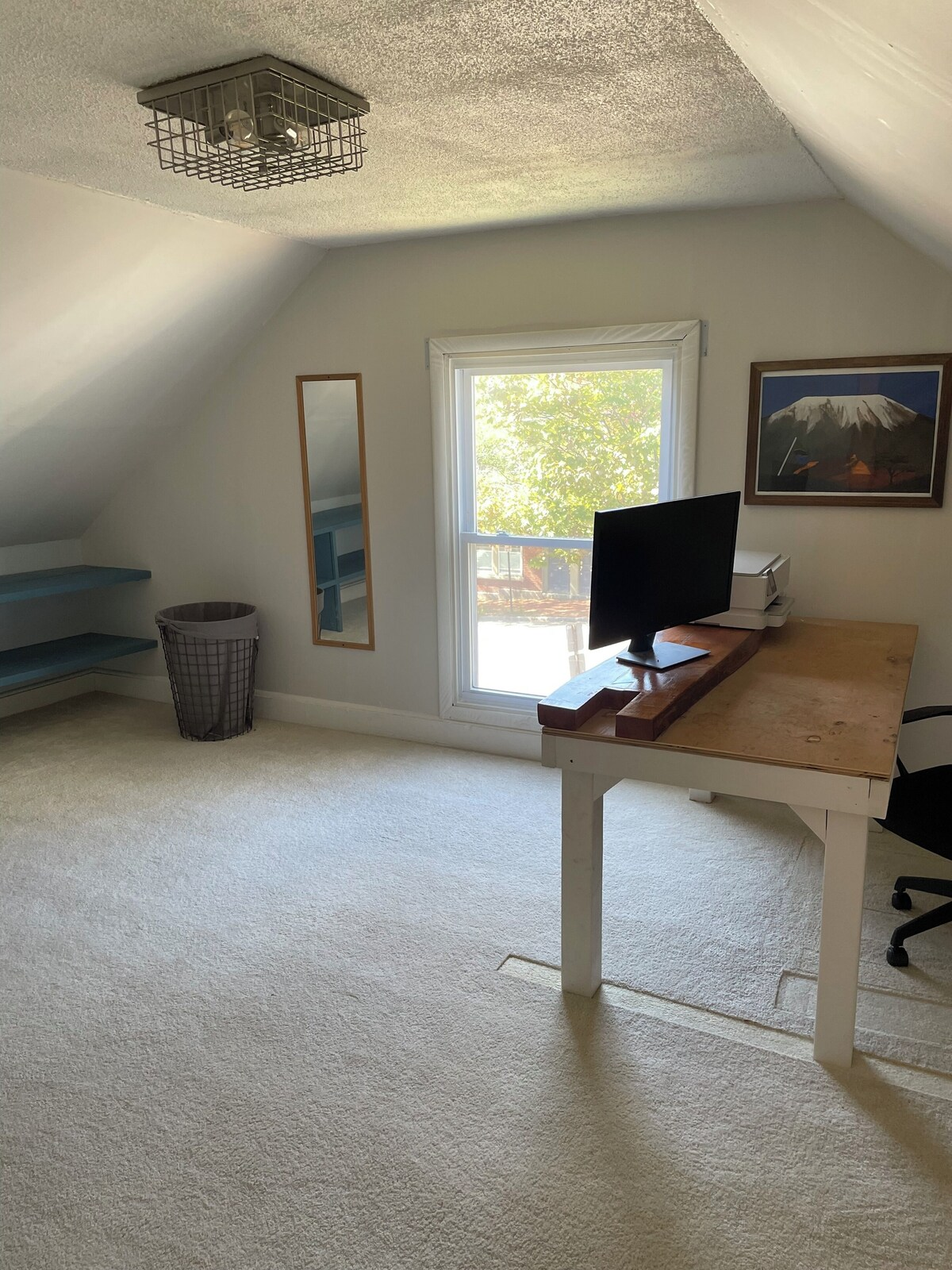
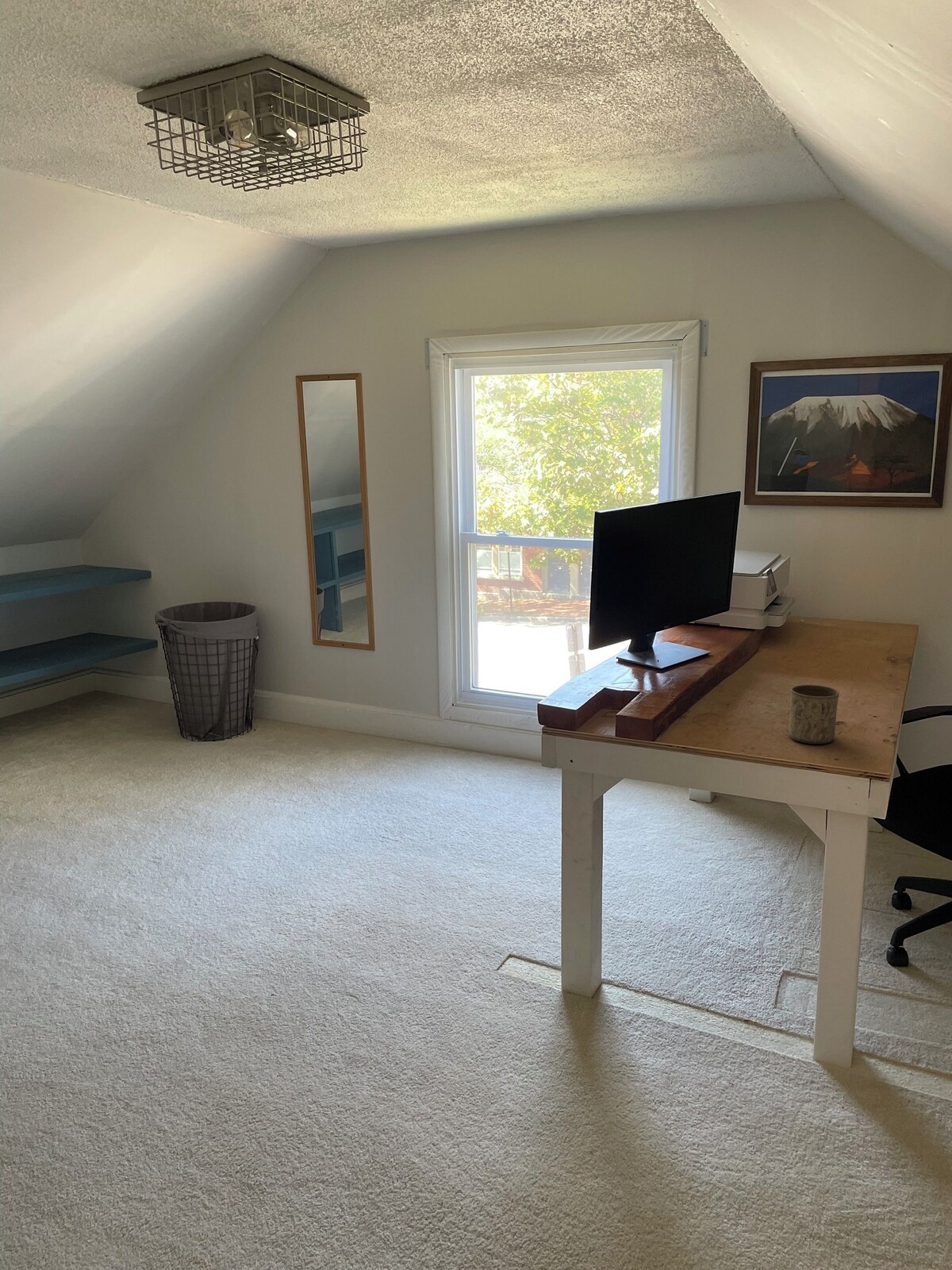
+ cup [788,684,840,745]
